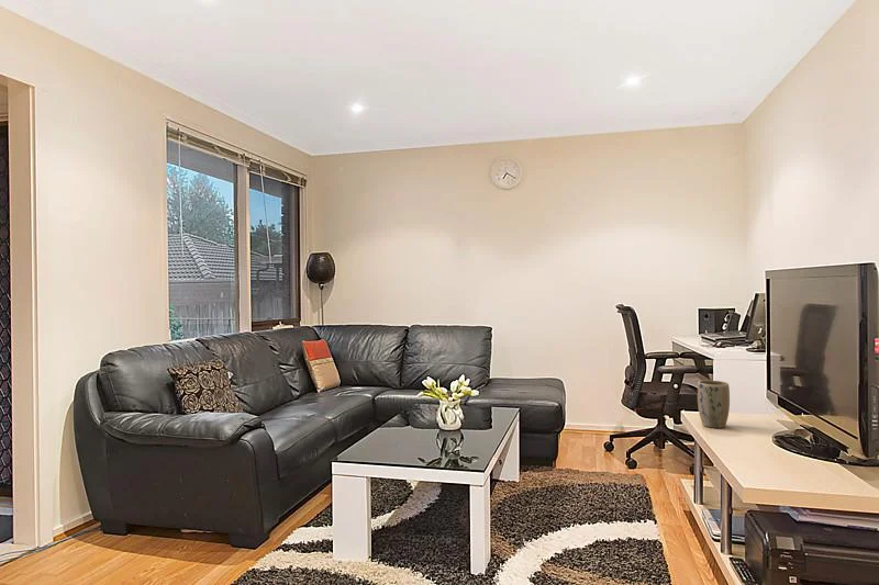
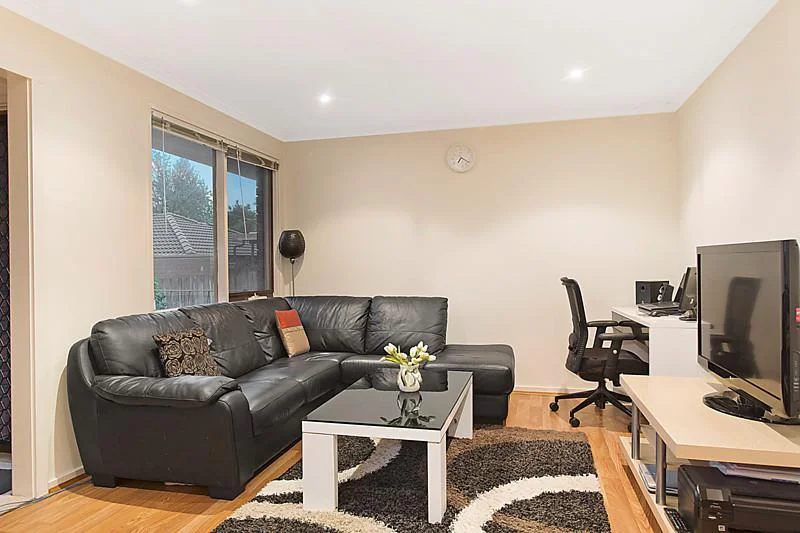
- plant pot [697,379,731,429]
